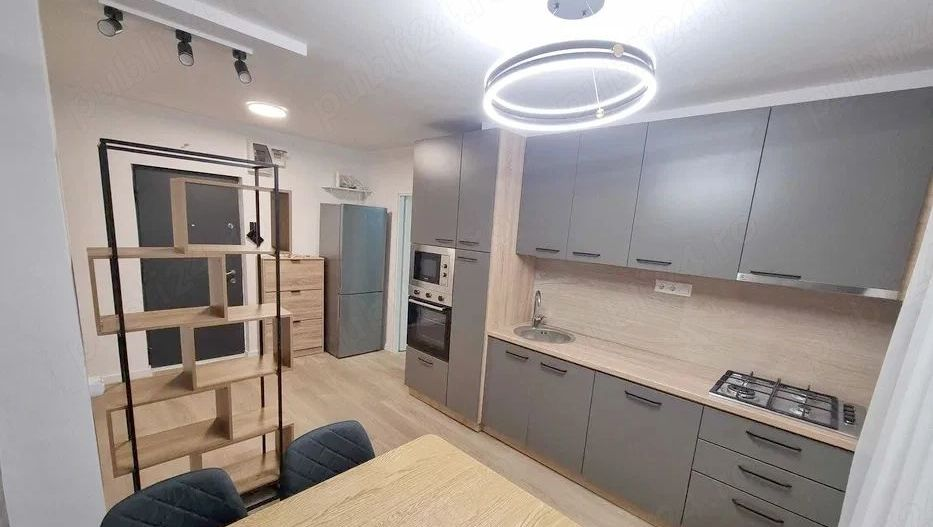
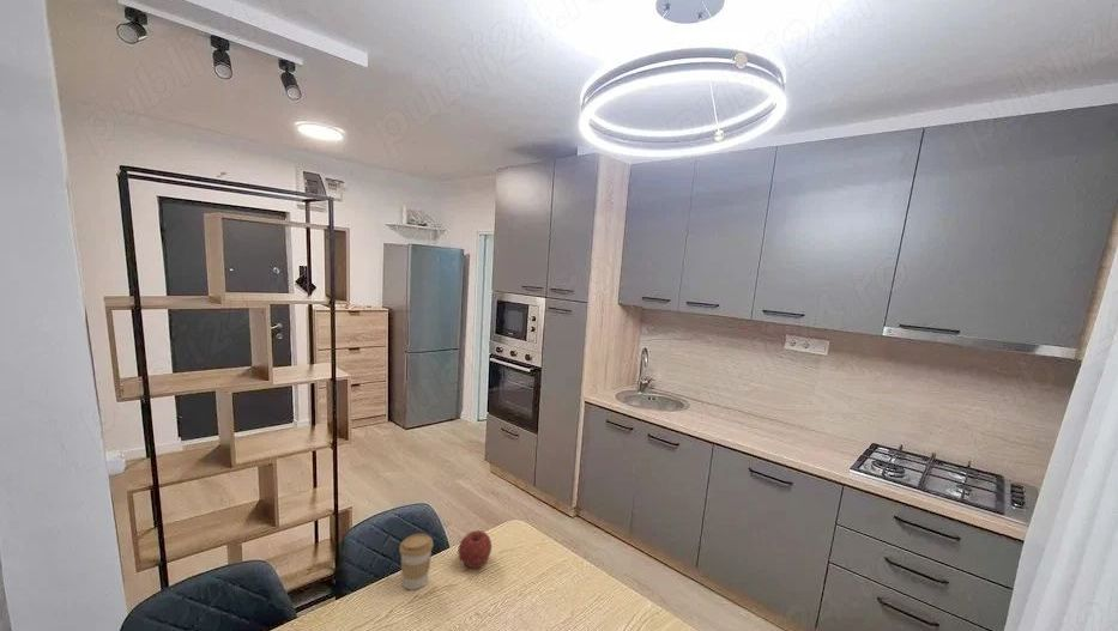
+ fruit [457,529,492,569]
+ coffee cup [398,533,435,590]
